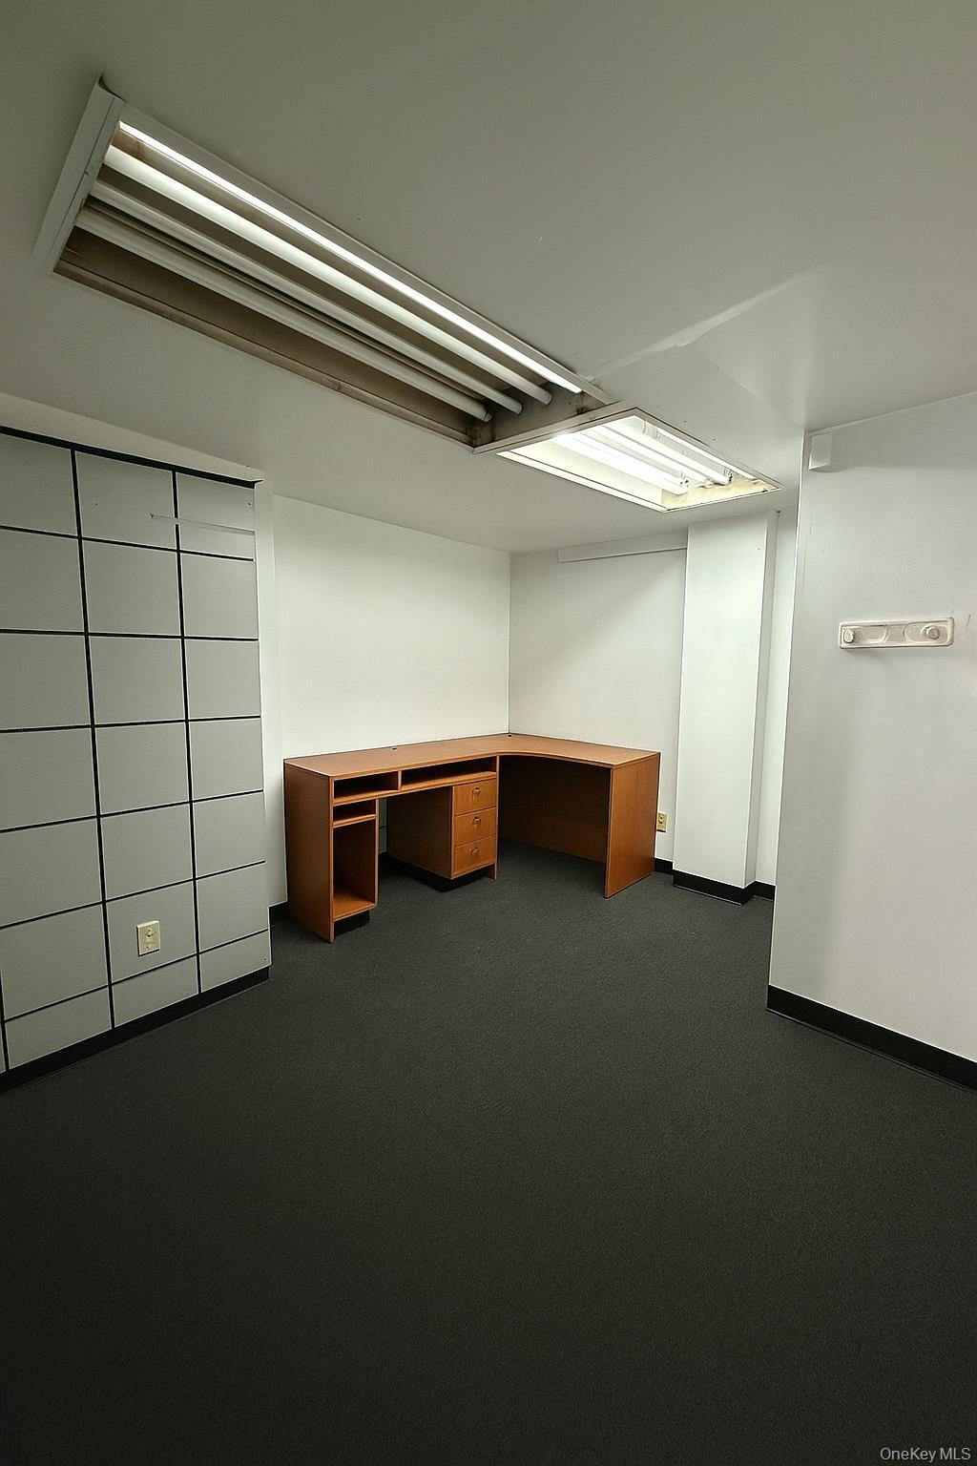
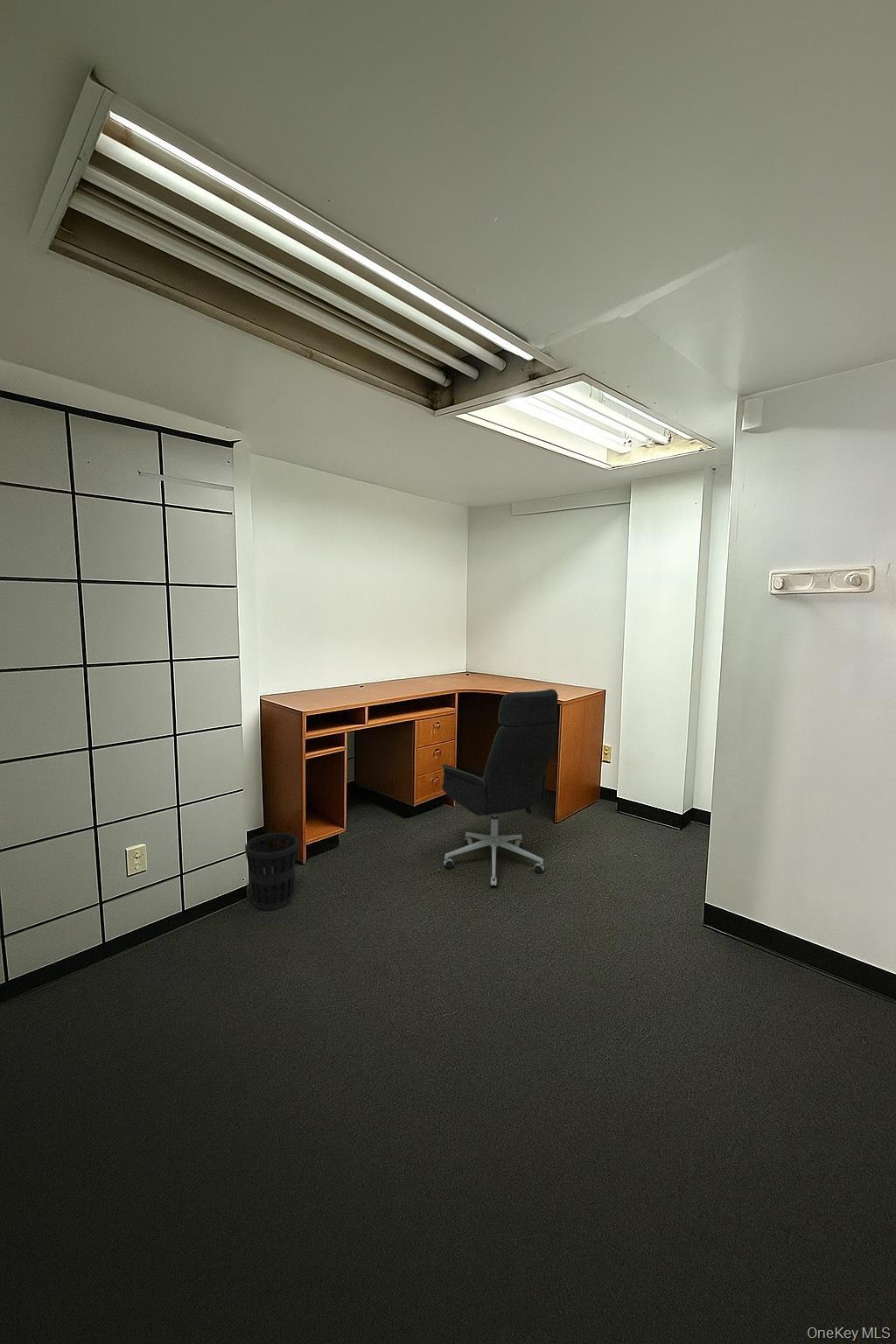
+ office chair [441,689,559,887]
+ wastebasket [244,832,299,911]
